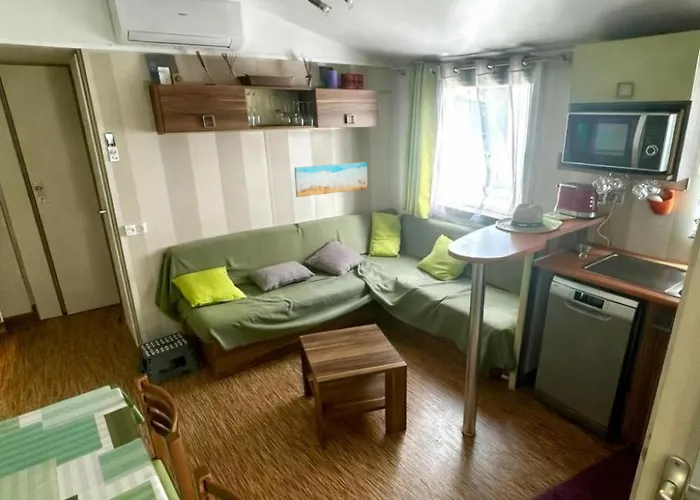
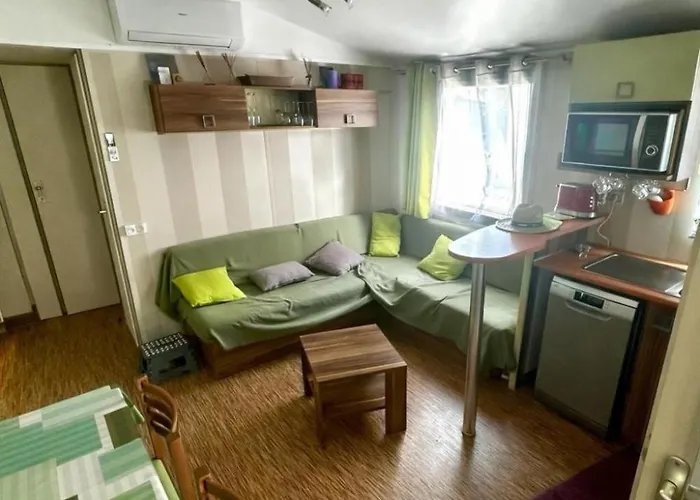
- wall art [293,161,368,198]
